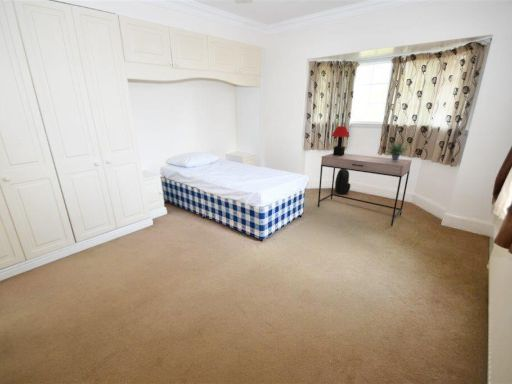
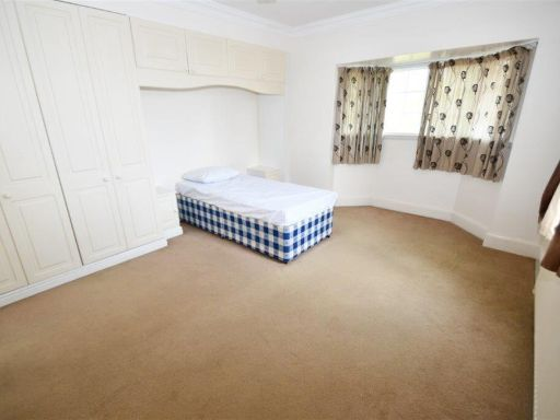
- backpack [334,169,352,195]
- table lamp [331,125,351,156]
- desk [317,153,413,227]
- potted plant [381,136,409,161]
